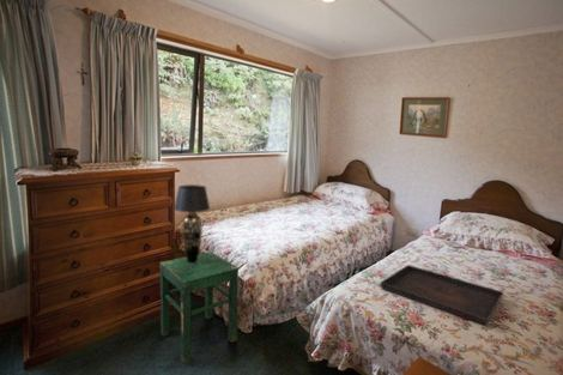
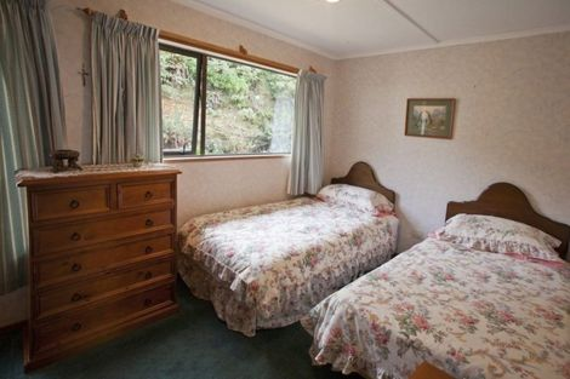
- serving tray [379,264,504,327]
- table lamp [172,183,211,262]
- stool [159,250,240,365]
